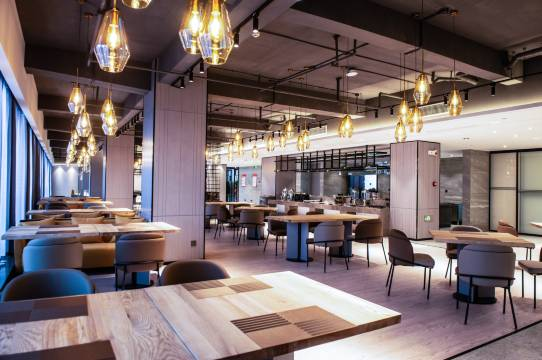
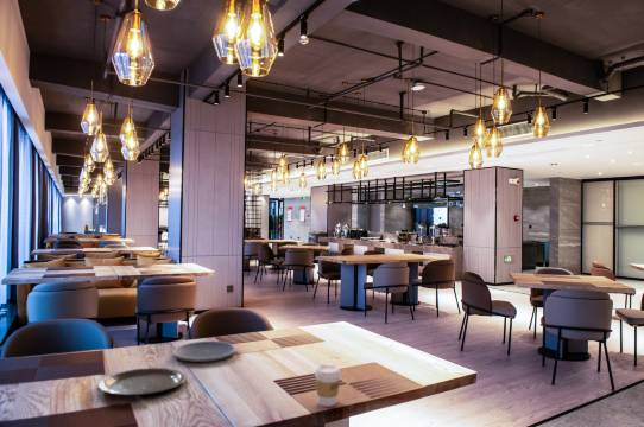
+ plate [172,340,236,363]
+ plate [97,367,187,396]
+ coffee cup [314,363,342,407]
